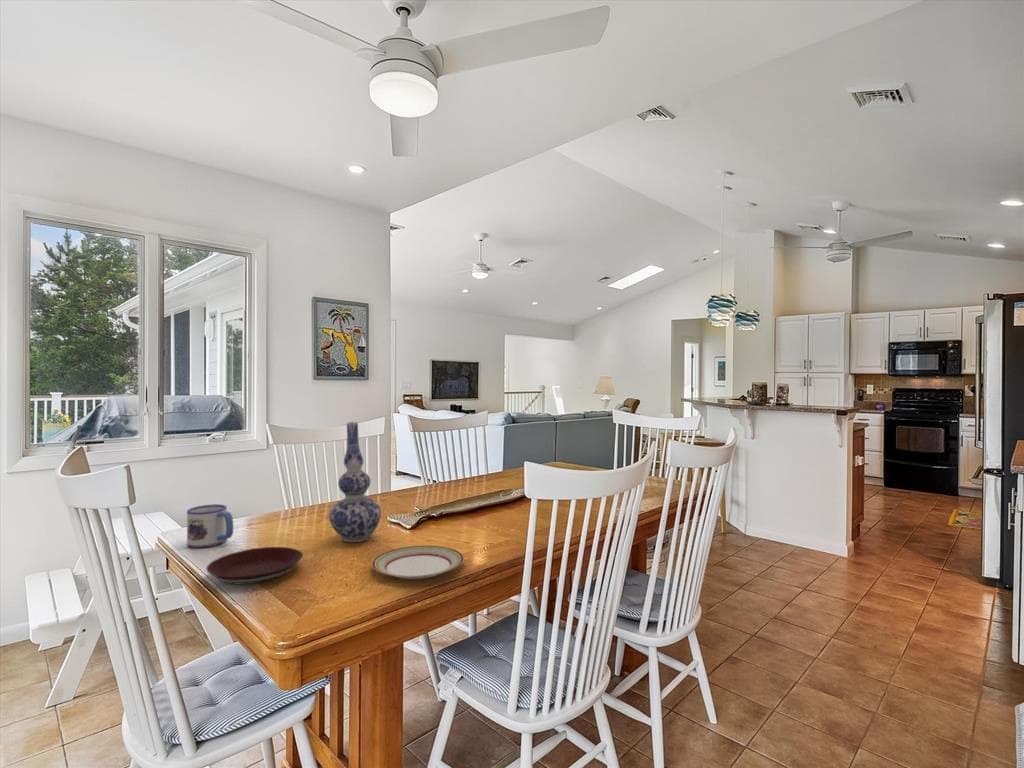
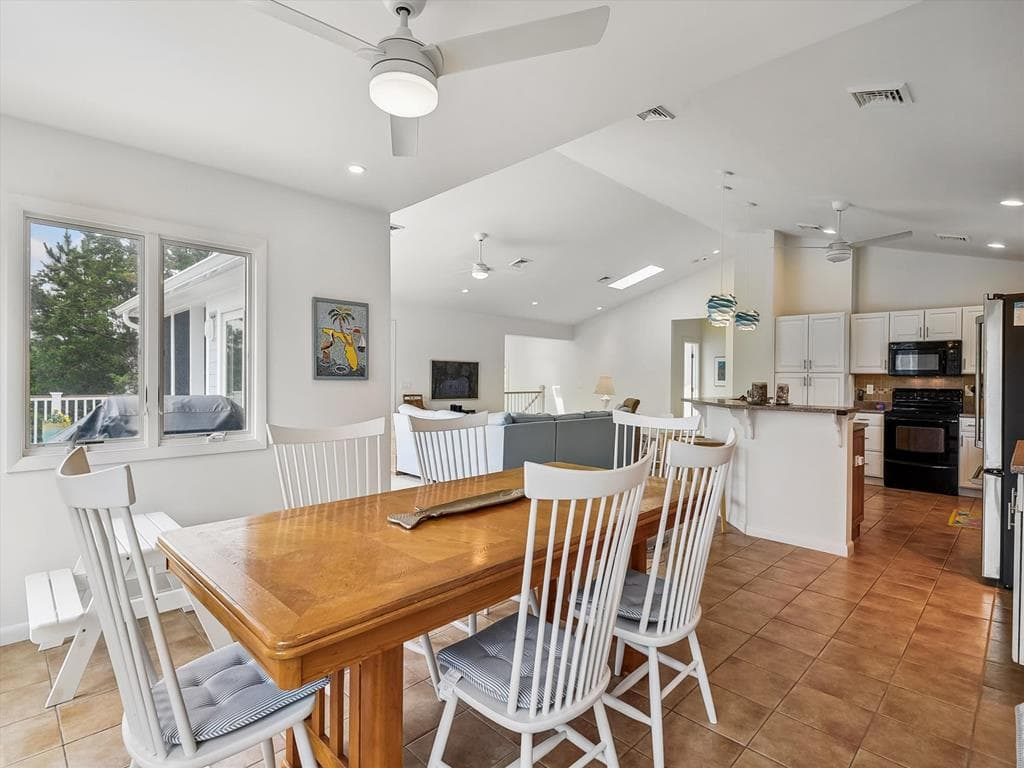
- plate [205,546,304,585]
- plate [371,544,465,580]
- mug [186,503,234,549]
- vase [328,421,382,543]
